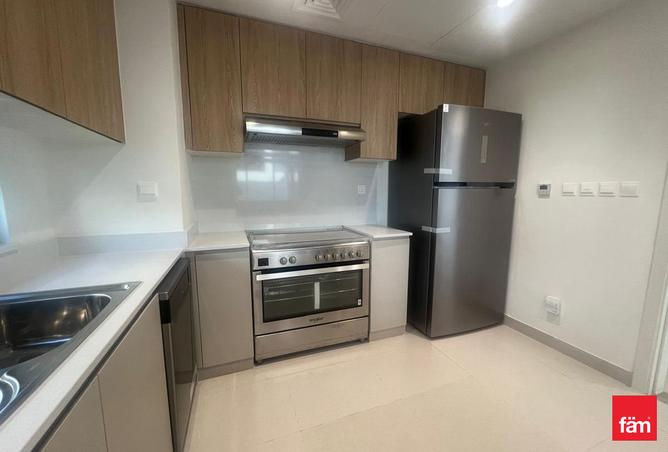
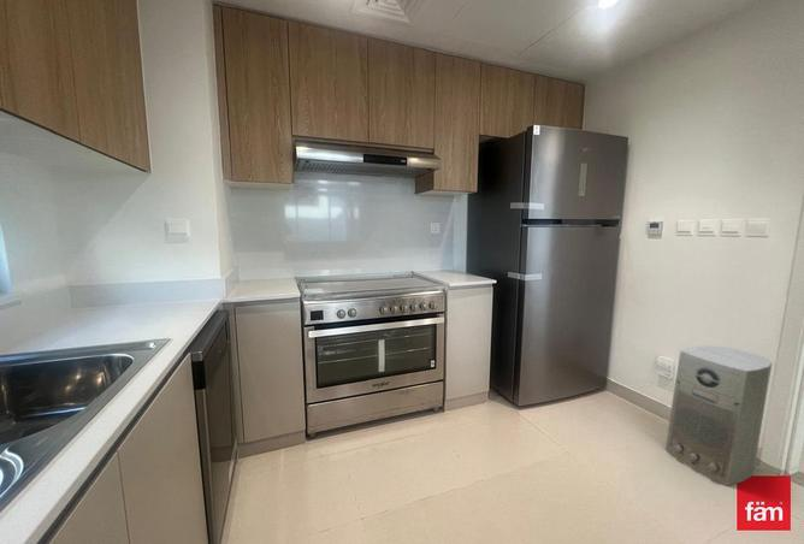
+ air purifier [664,345,773,487]
